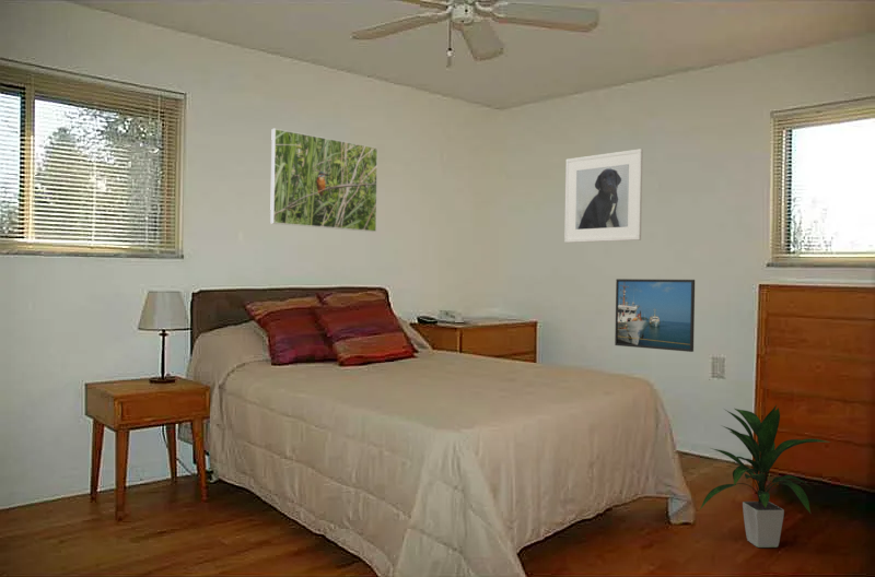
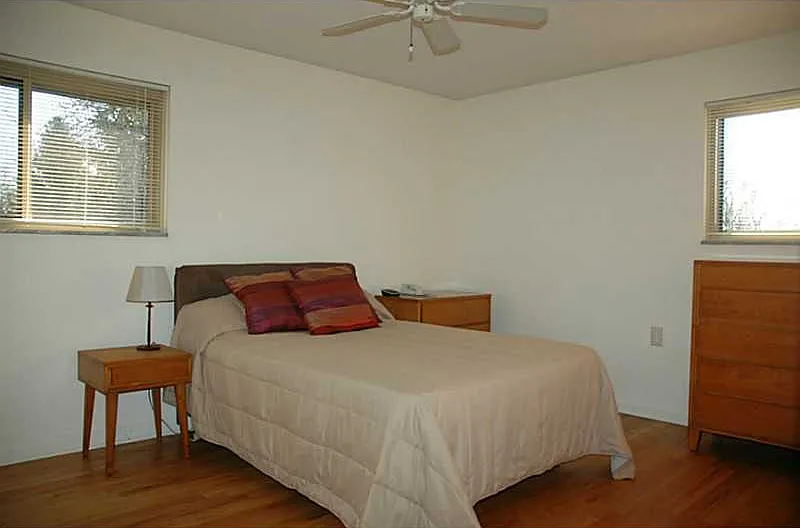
- indoor plant [699,404,833,549]
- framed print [563,148,644,244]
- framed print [269,128,378,233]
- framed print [614,278,696,353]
